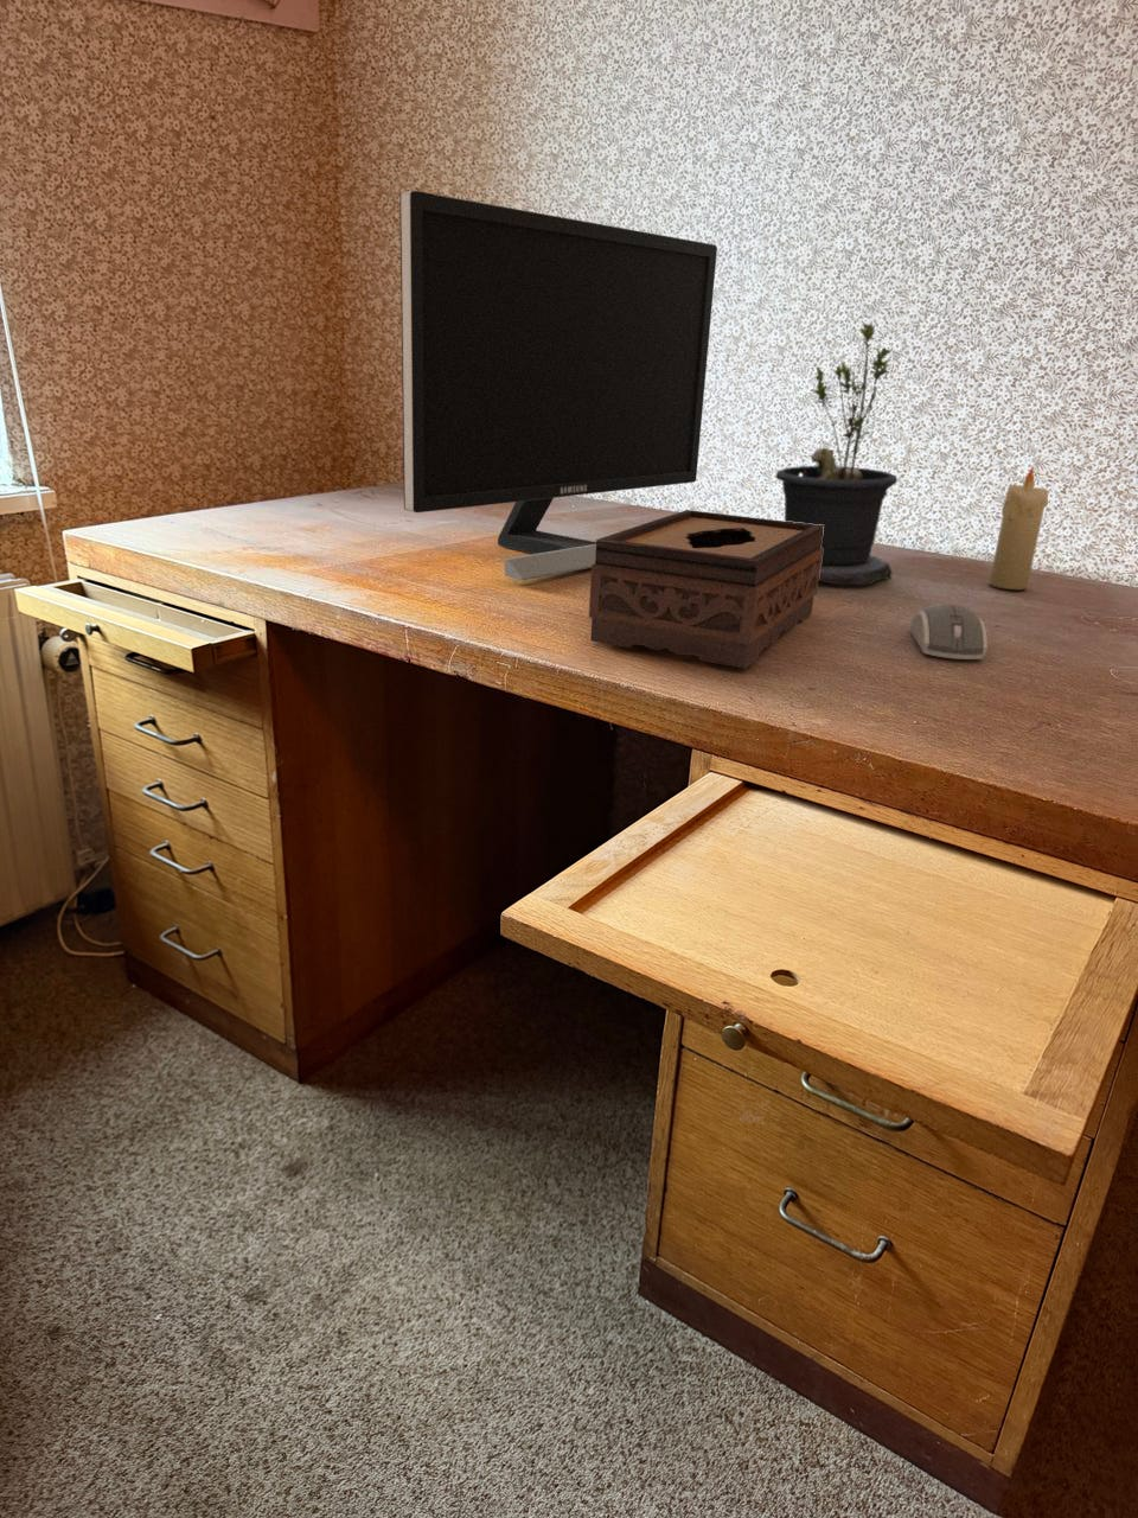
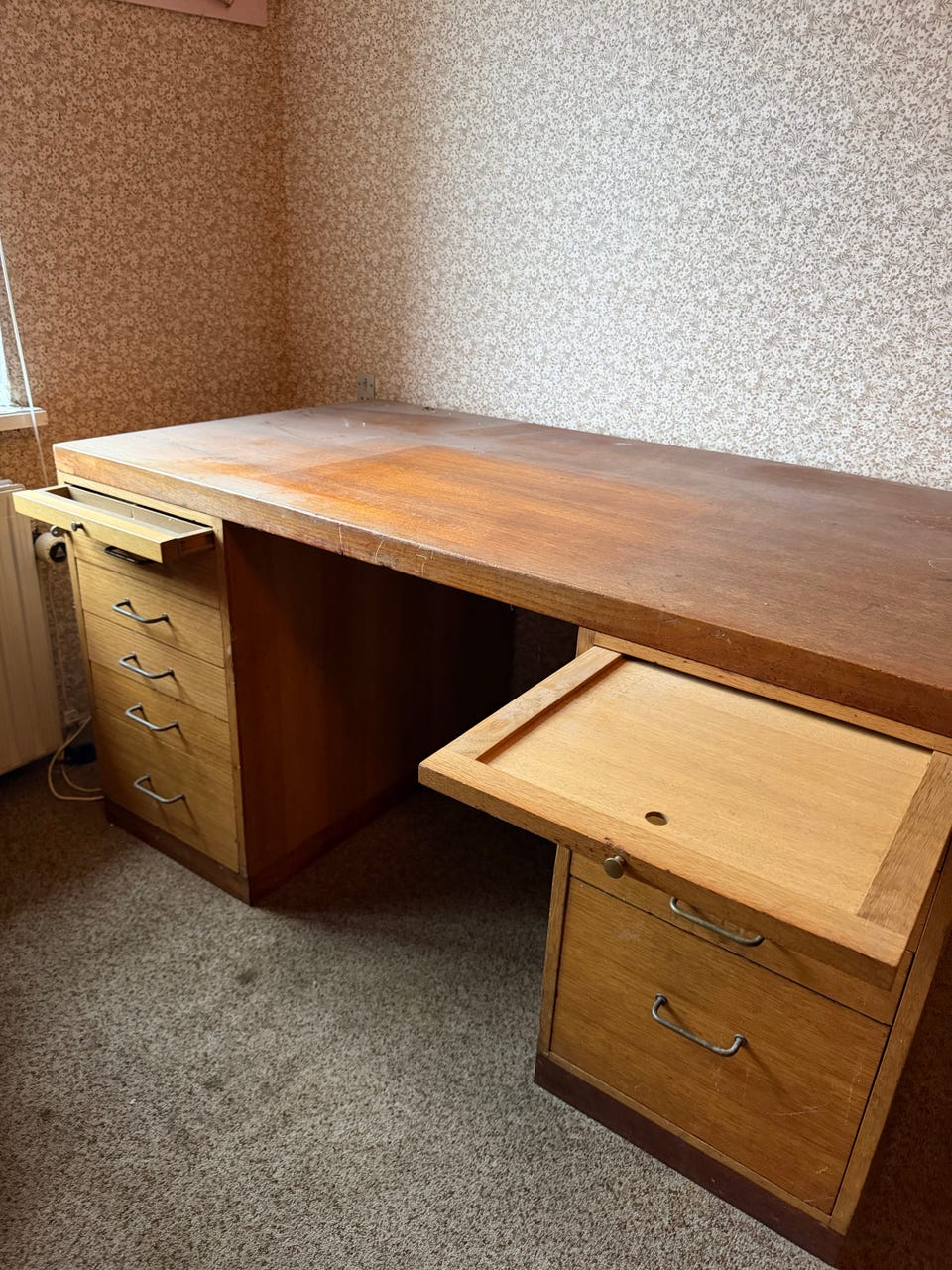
- potted plant [775,323,899,586]
- tissue box [588,509,824,671]
- monitor [398,190,718,581]
- computer mouse [910,602,989,661]
- candle [989,464,1050,590]
